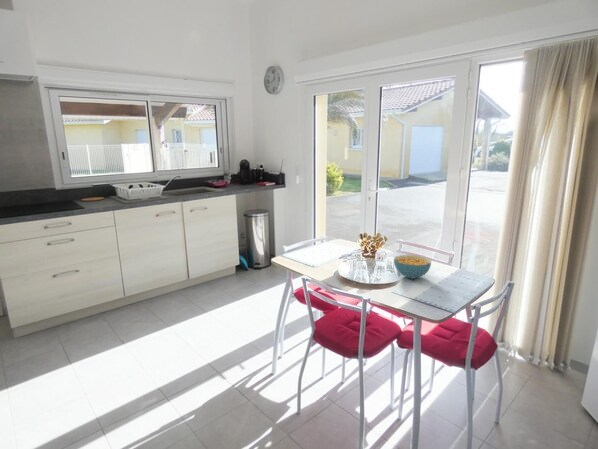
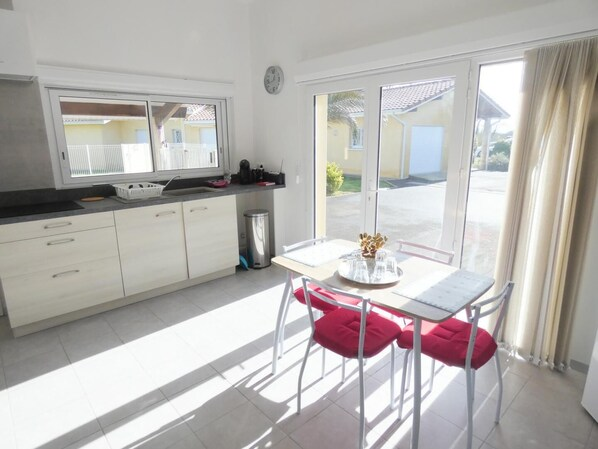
- cereal bowl [393,254,432,280]
